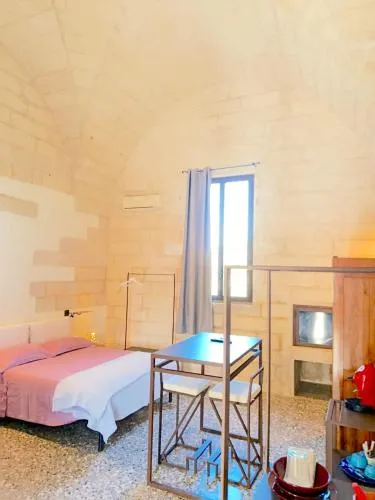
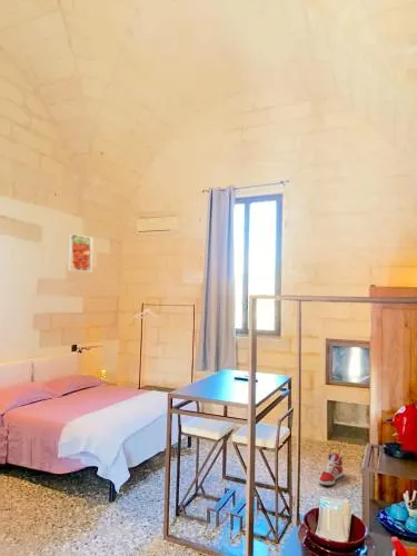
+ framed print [67,232,95,274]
+ sneaker [318,451,344,487]
